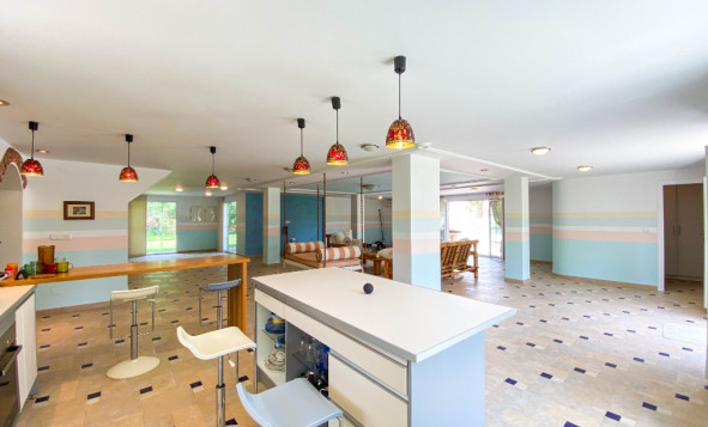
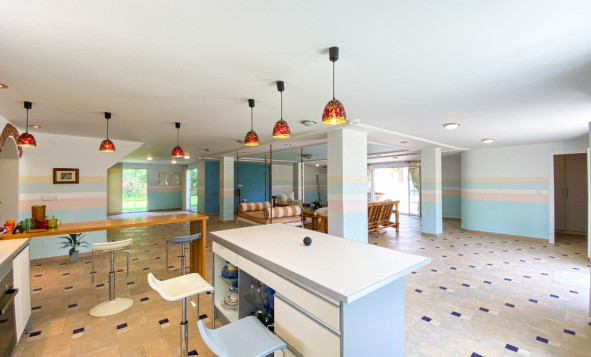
+ indoor plant [56,232,91,263]
